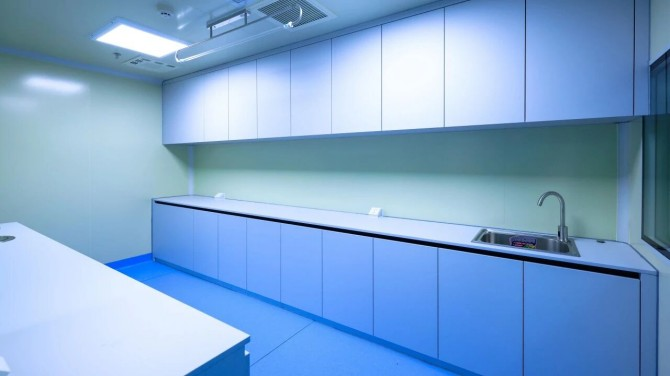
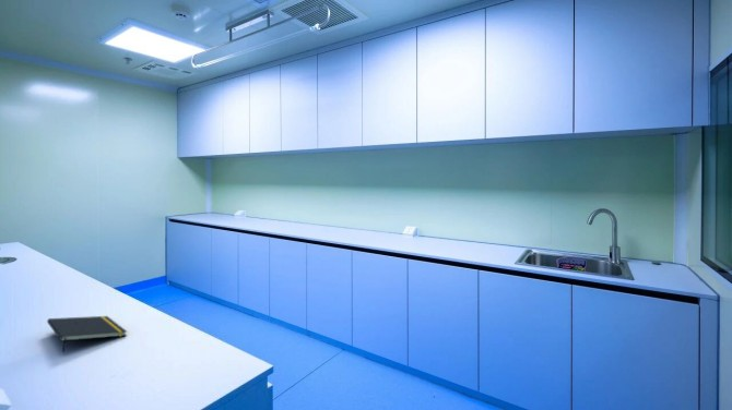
+ notepad [46,315,128,353]
